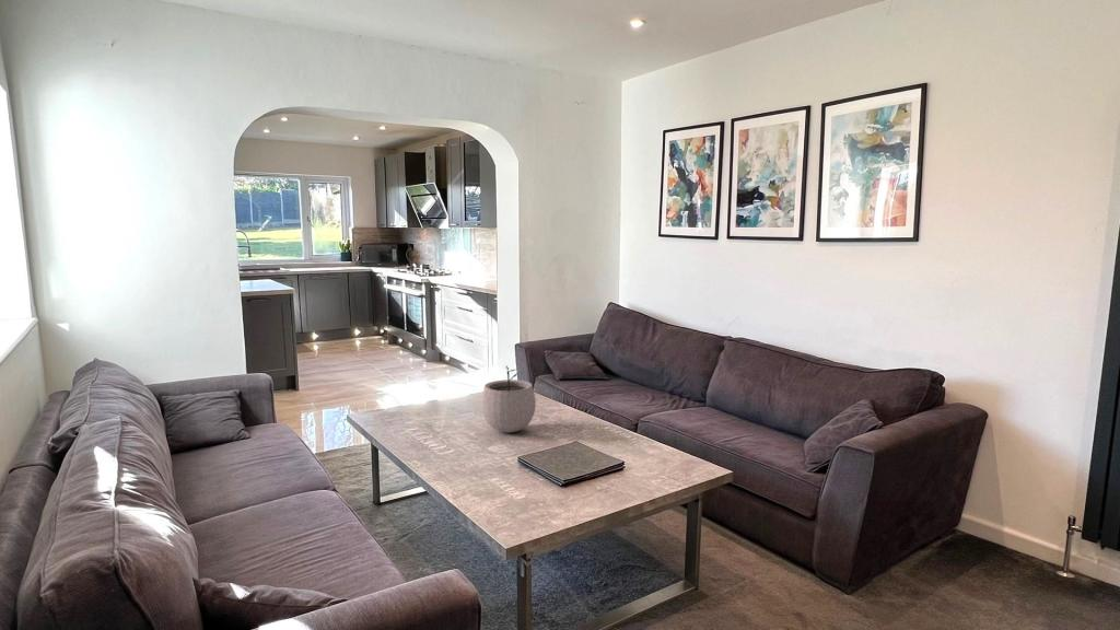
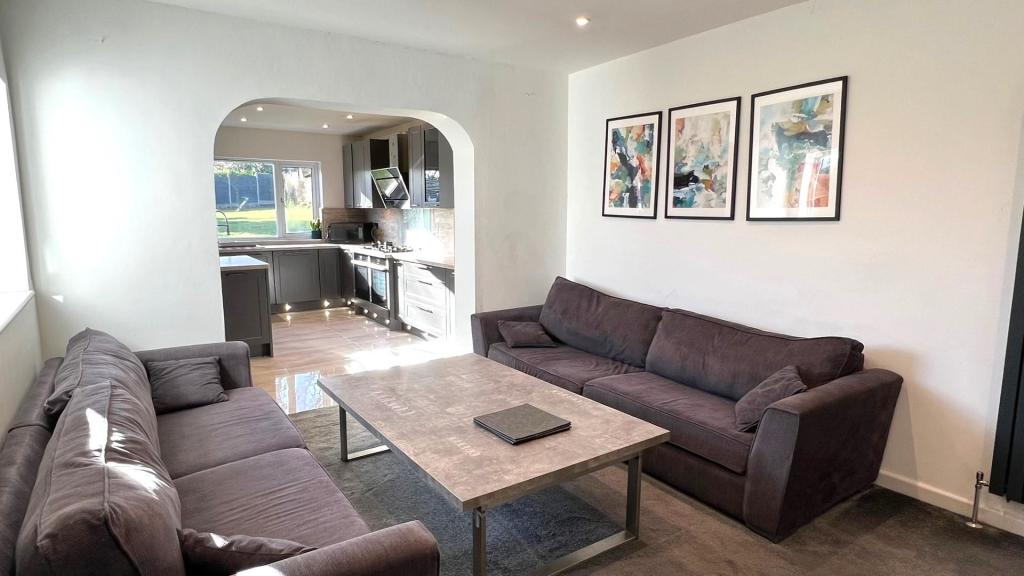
- plant pot [481,365,537,433]
